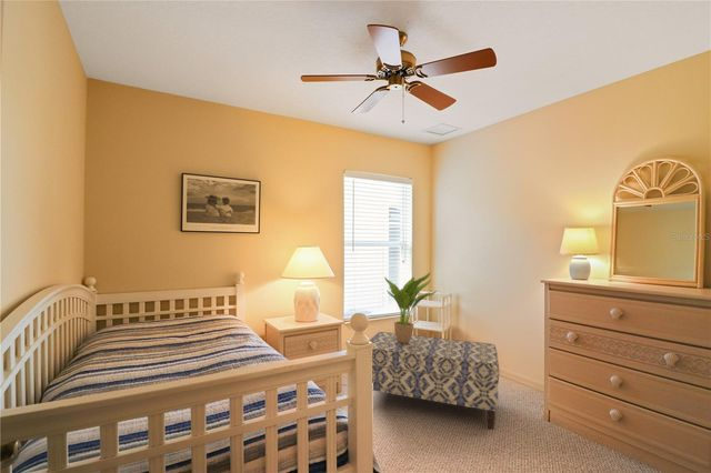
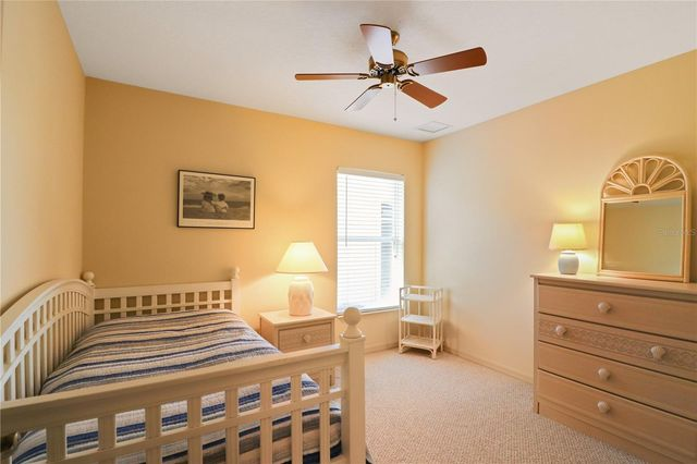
- bench [369,331,500,431]
- potted plant [383,272,438,343]
